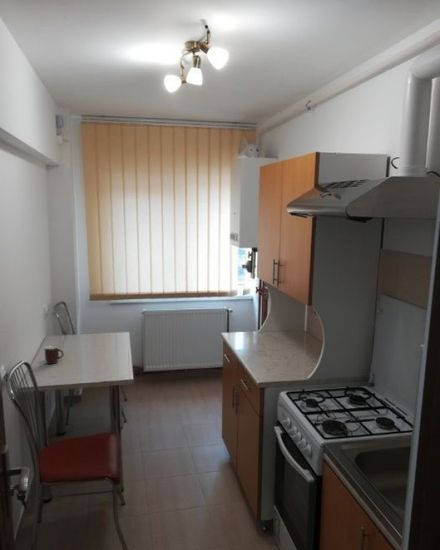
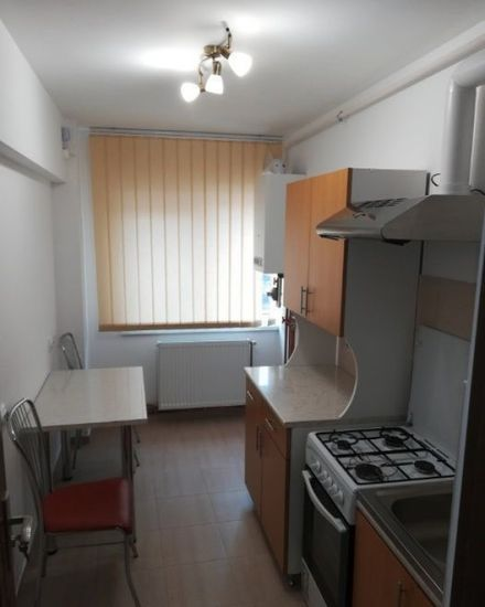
- mug [44,344,65,365]
